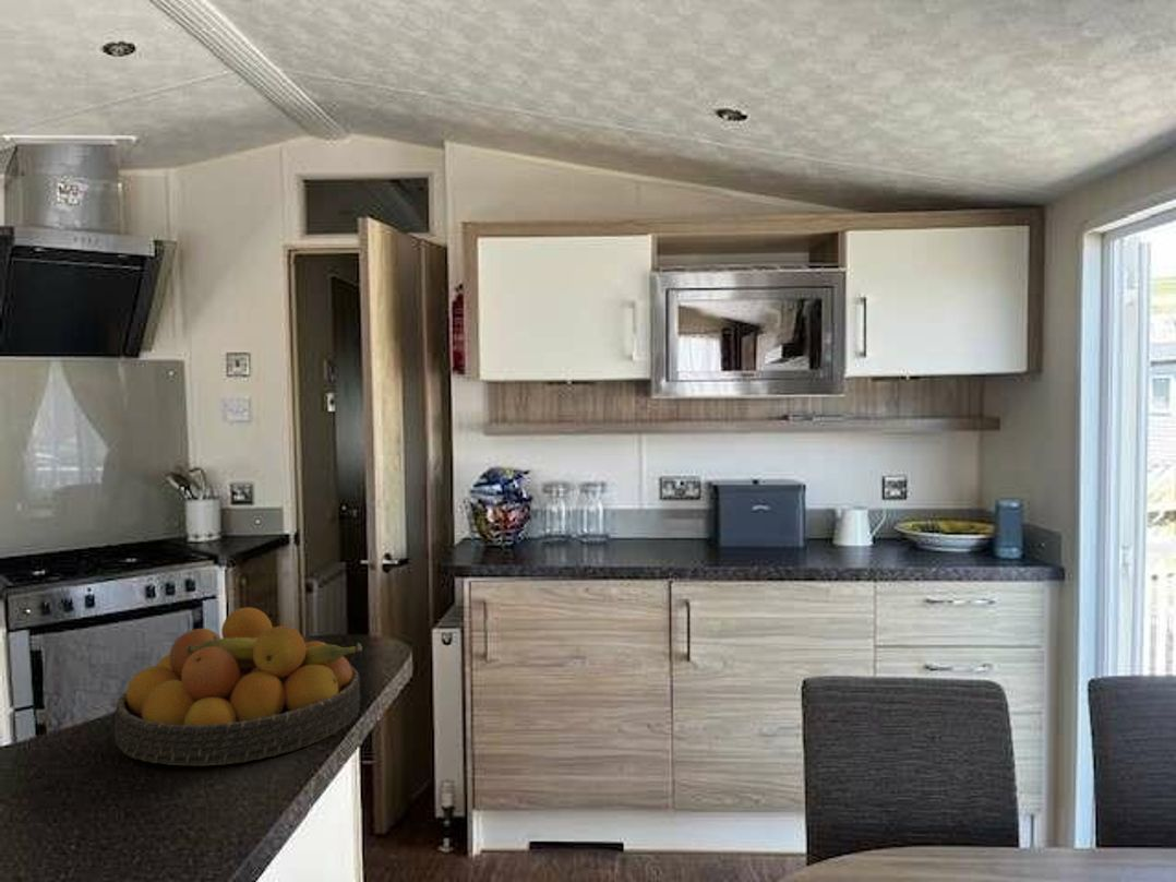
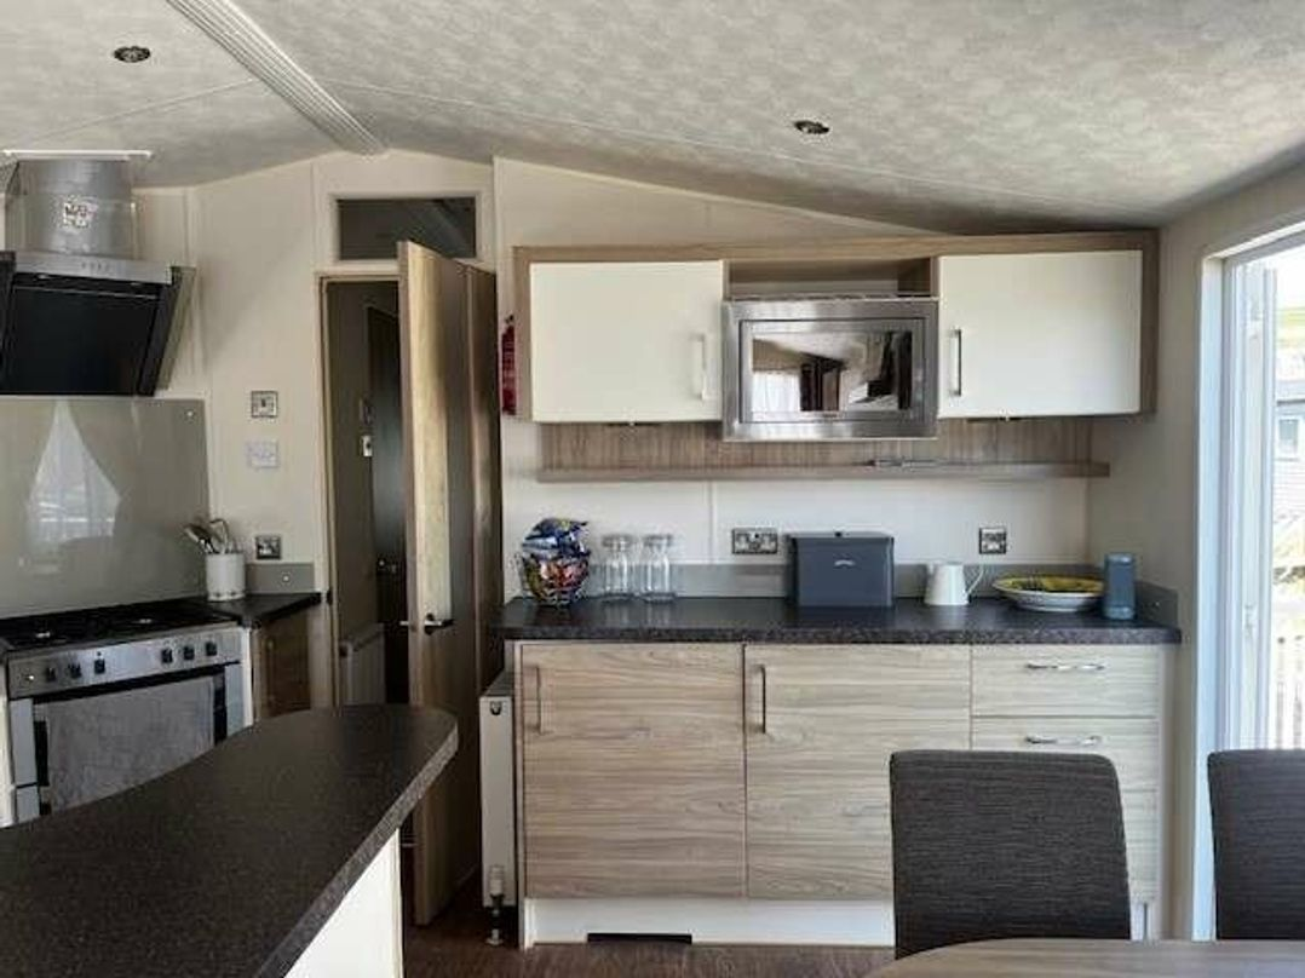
- fruit bowl [113,606,363,767]
